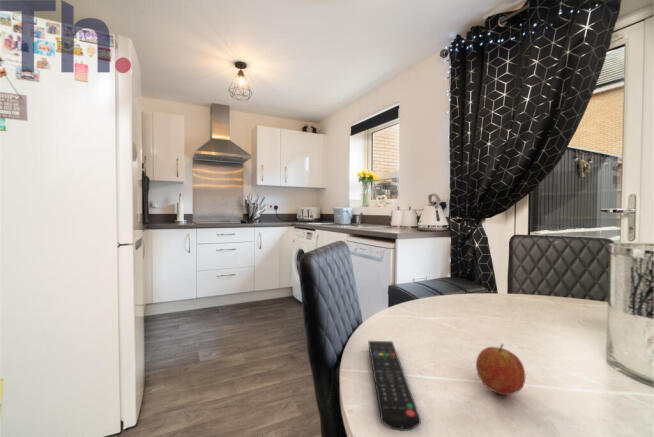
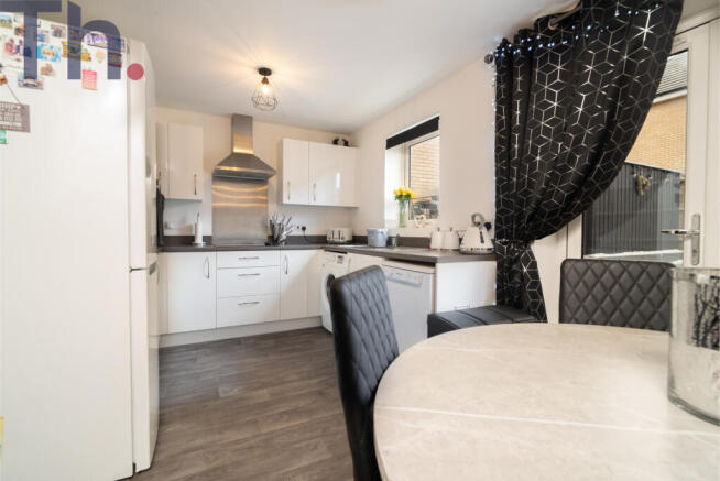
- remote control [367,340,422,432]
- fruit [475,343,526,396]
